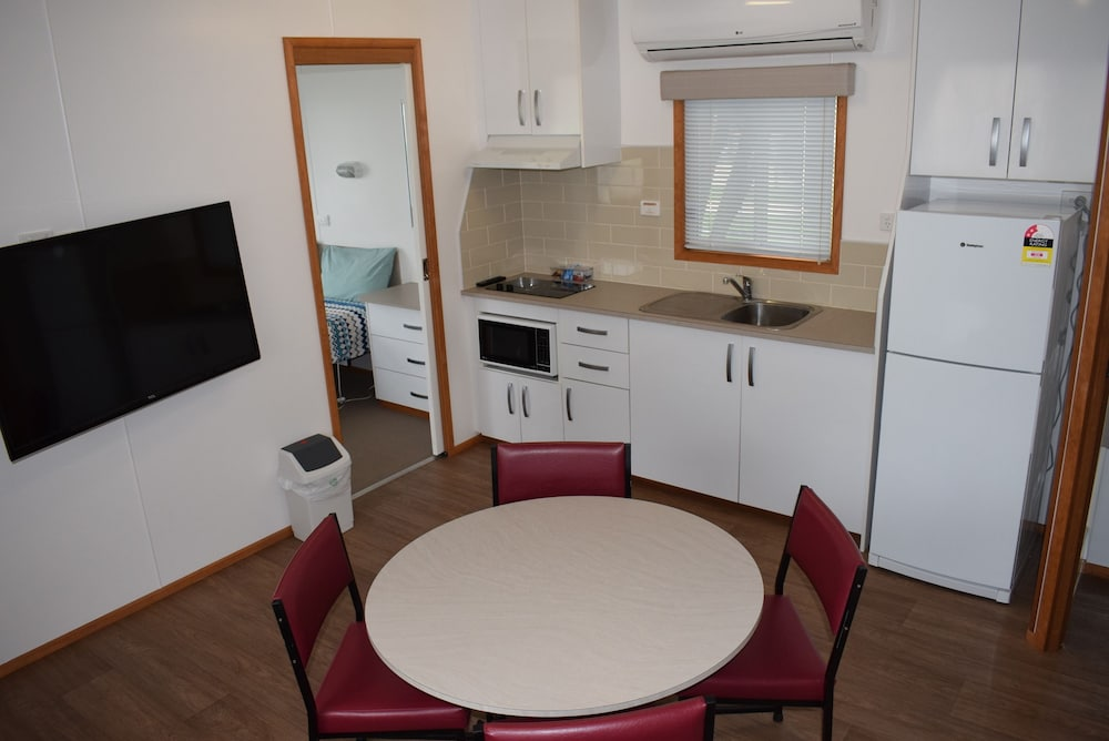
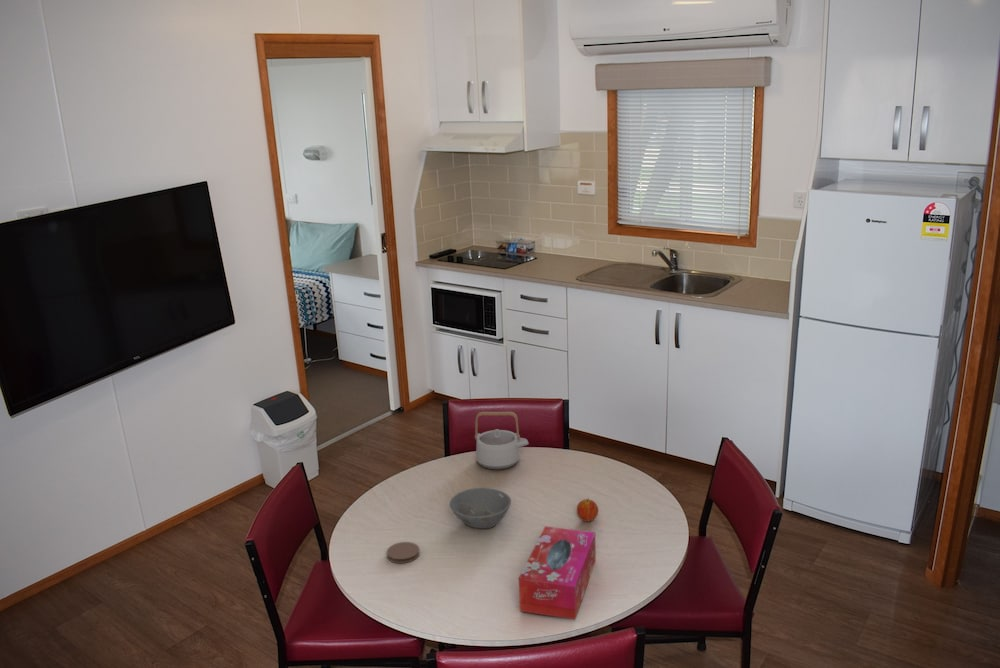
+ coaster [386,541,421,564]
+ teapot [474,411,530,471]
+ bowl [449,487,512,530]
+ tissue box [518,525,596,620]
+ fruit [576,497,599,523]
